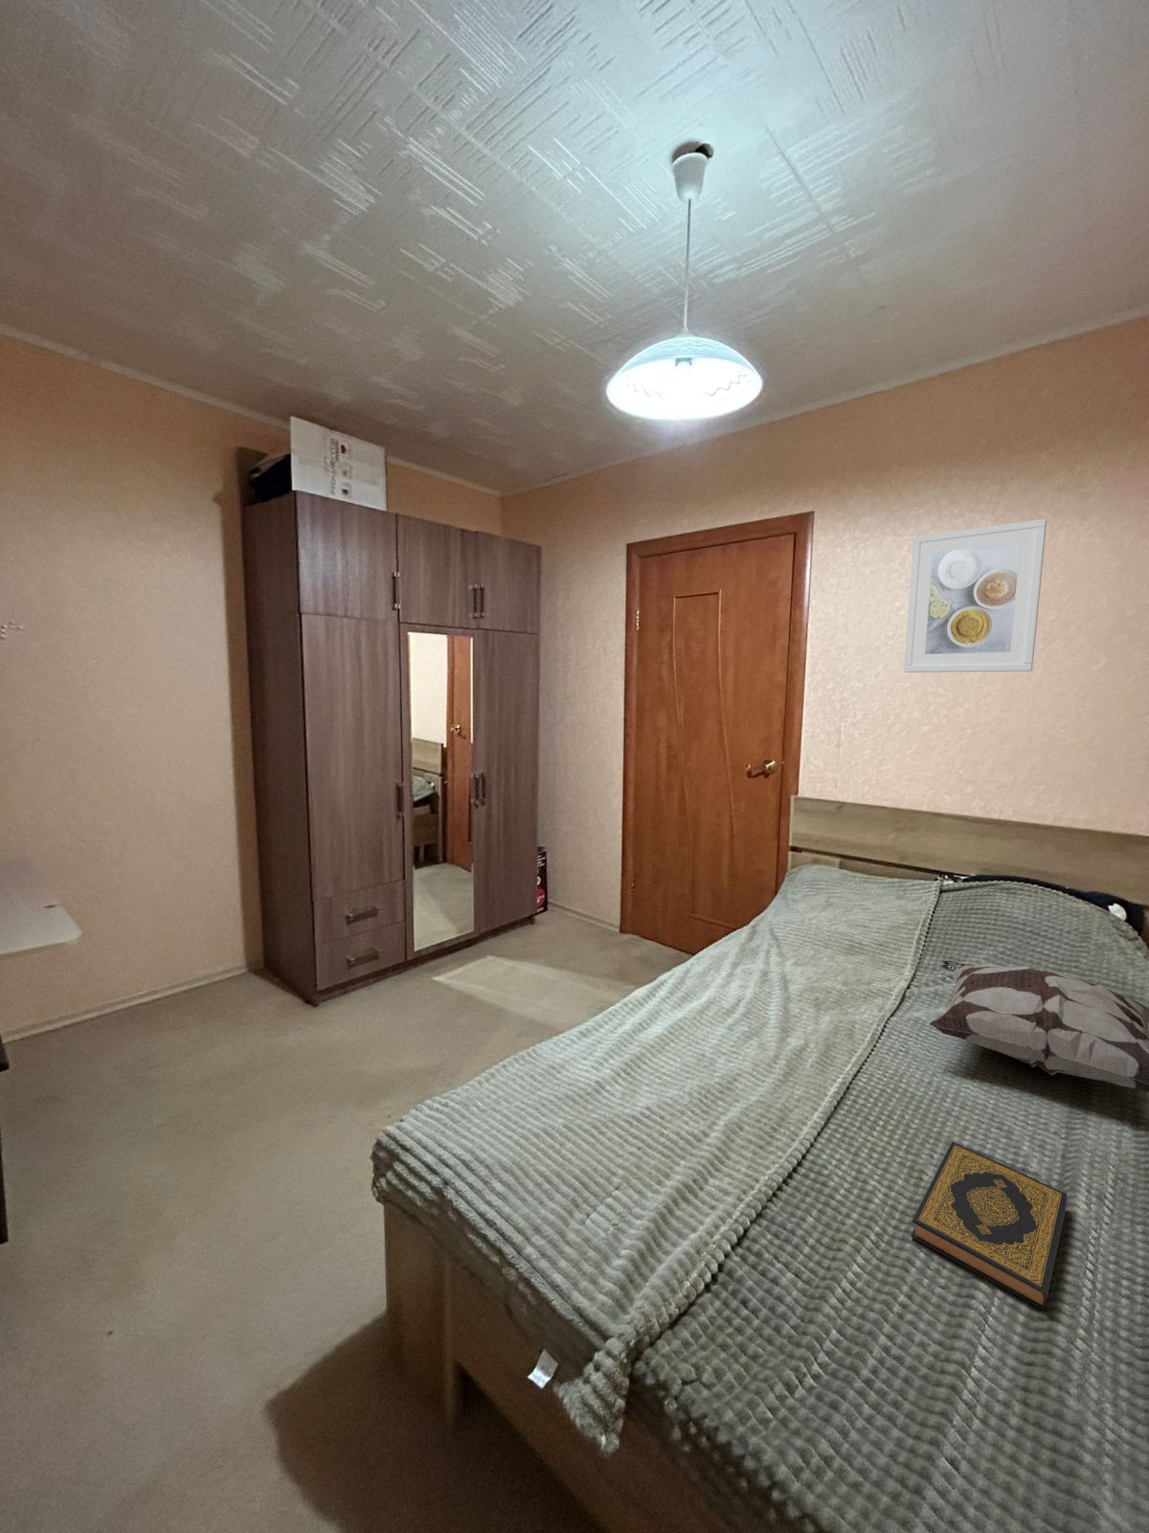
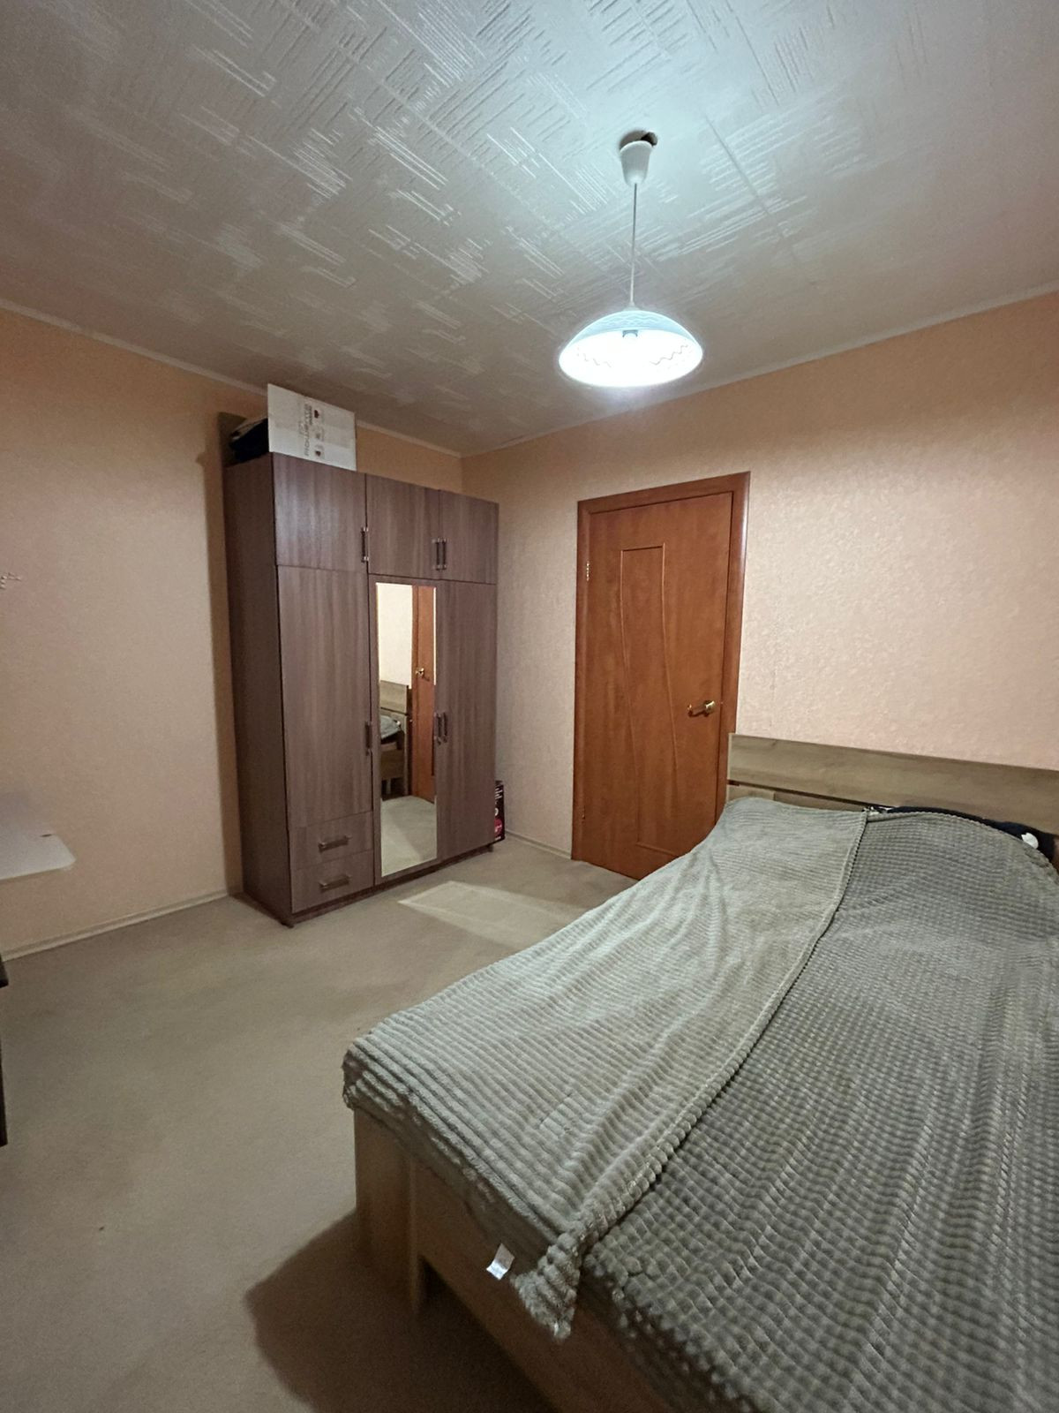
- hardback book [910,1141,1068,1311]
- decorative pillow [929,960,1149,1094]
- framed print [903,518,1048,674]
